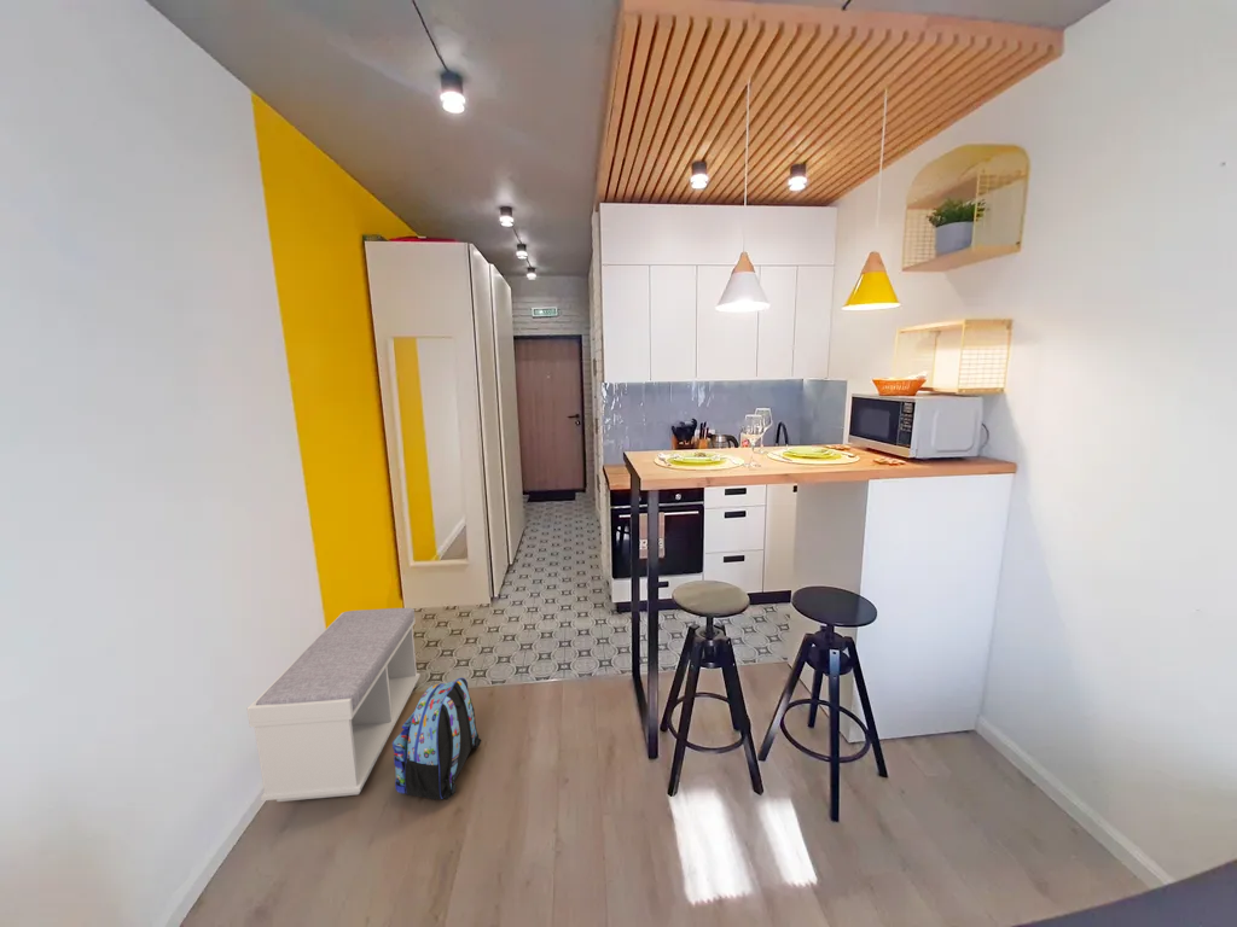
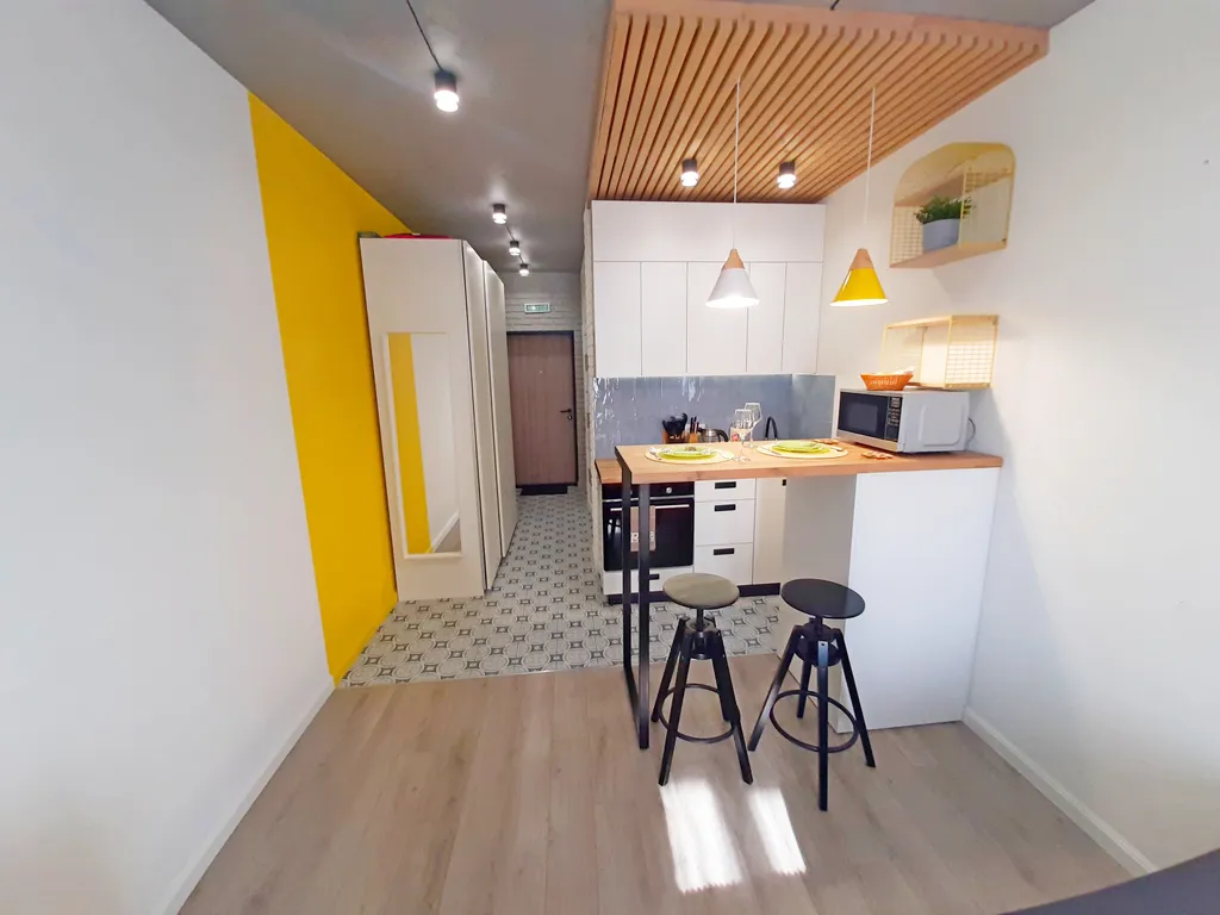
- backpack [391,677,482,801]
- bench [246,607,422,803]
